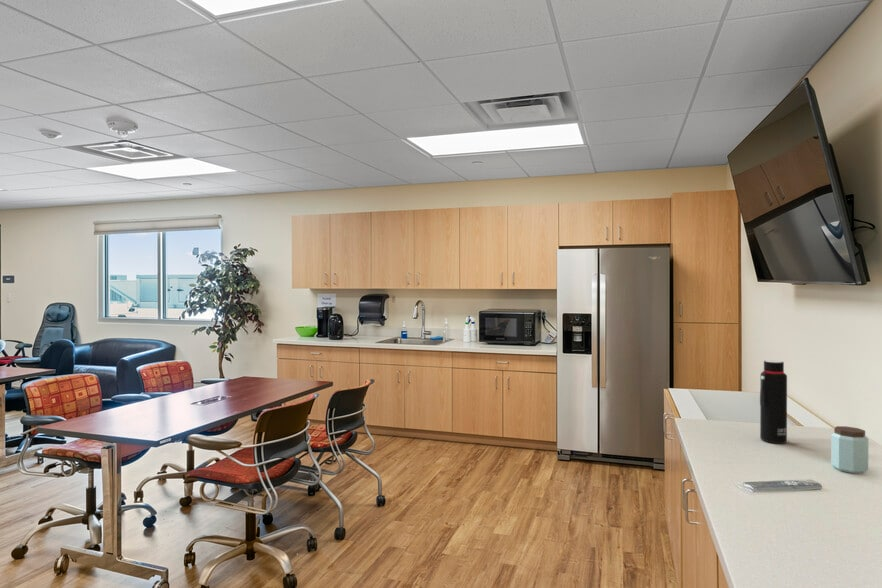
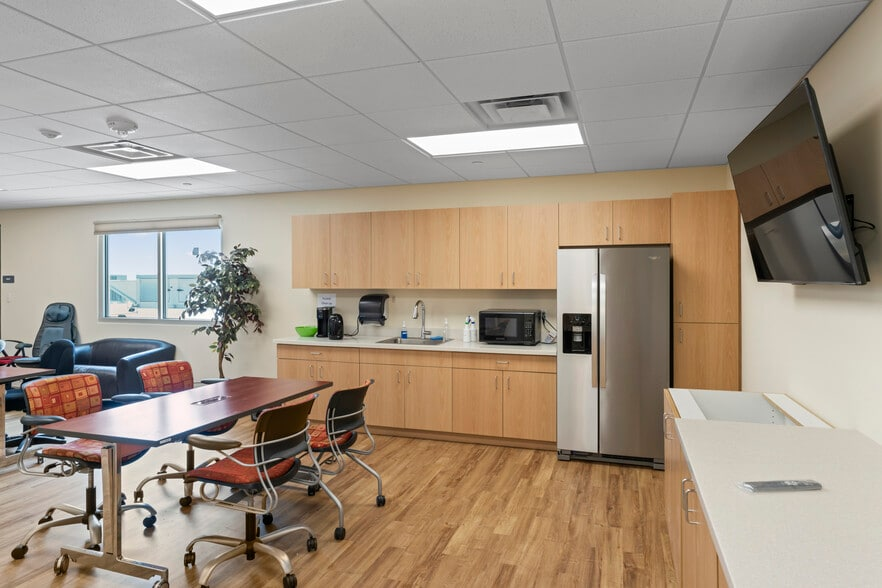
- water bottle [759,360,788,444]
- peanut butter [830,425,869,474]
